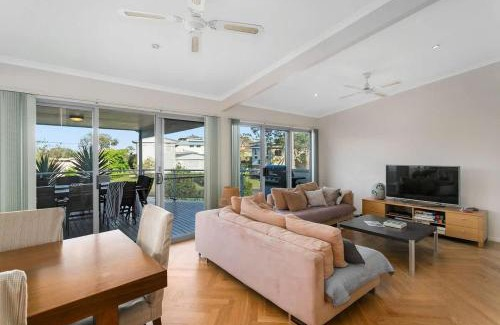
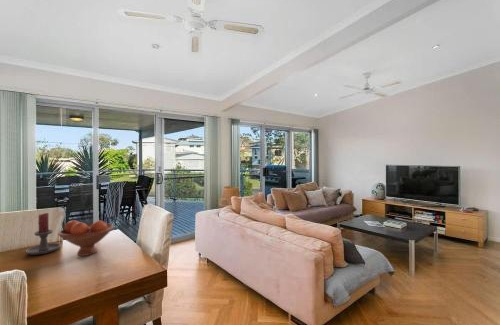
+ candle holder [25,212,62,256]
+ fruit bowl [57,219,115,257]
